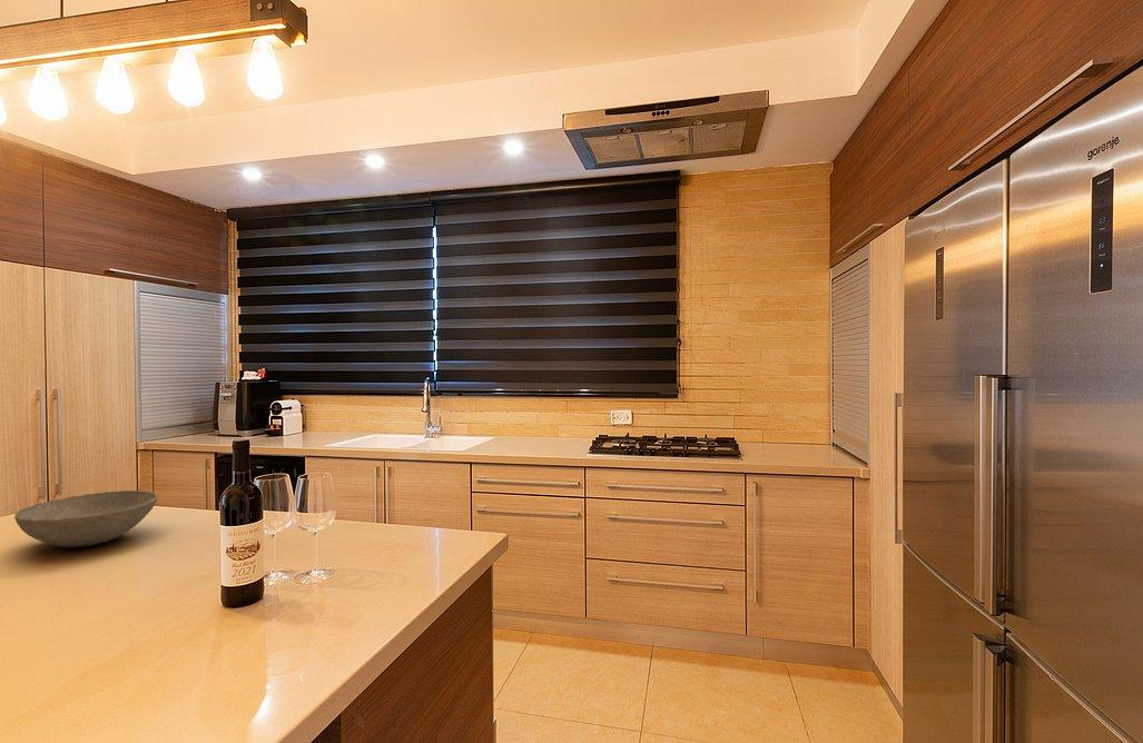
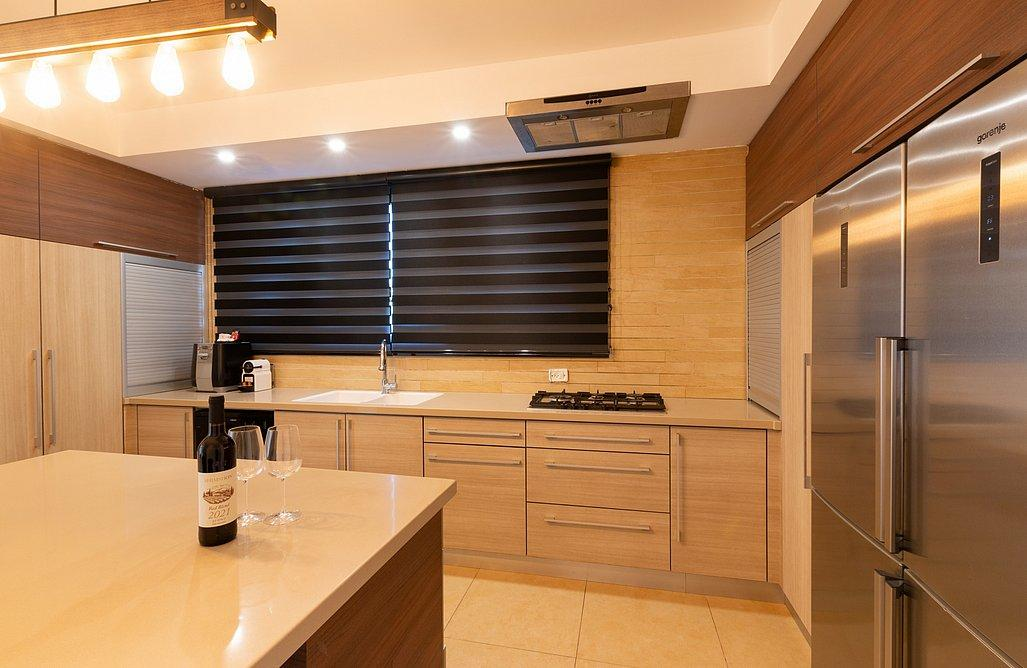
- bowl [13,489,159,548]
